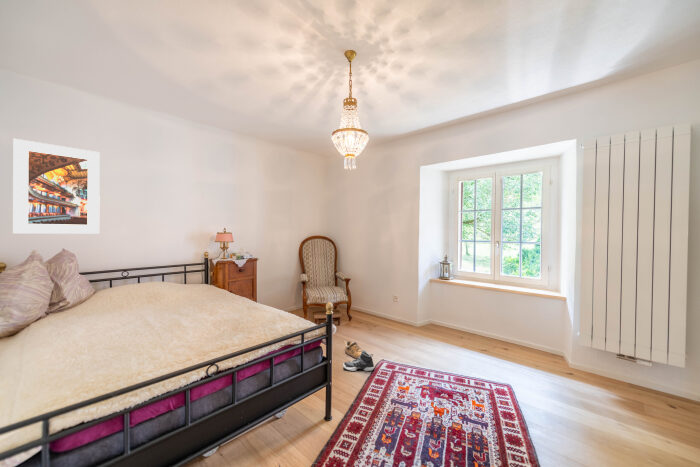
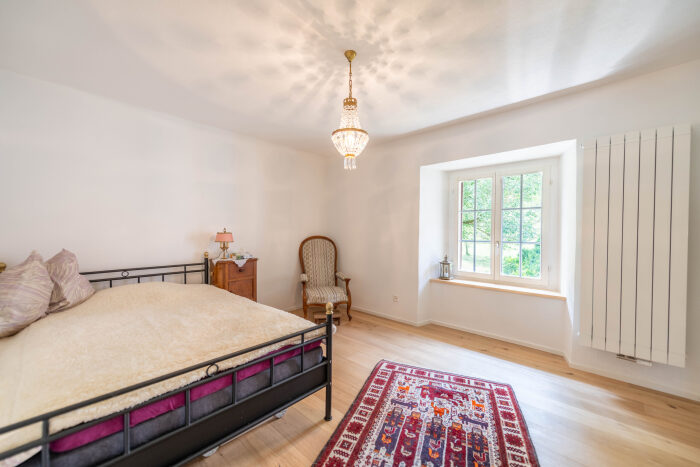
- shoe [344,340,363,360]
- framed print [12,138,101,235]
- sneaker [342,349,375,372]
